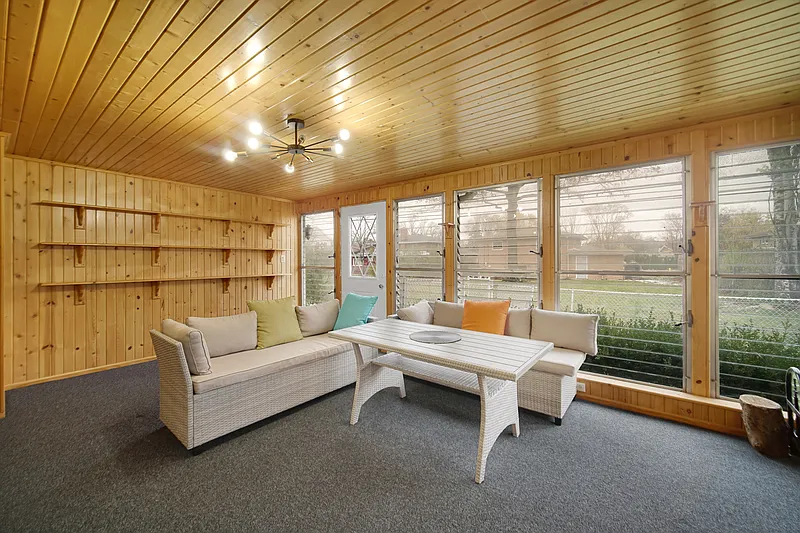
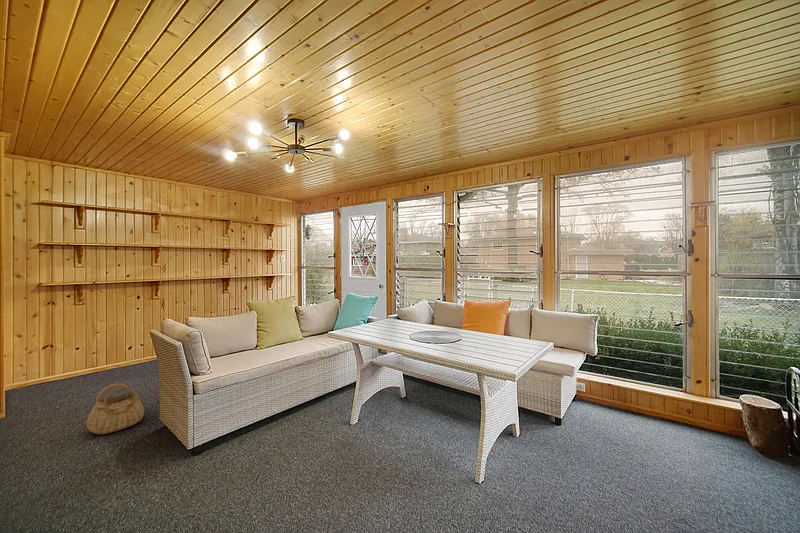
+ basket [85,382,145,435]
